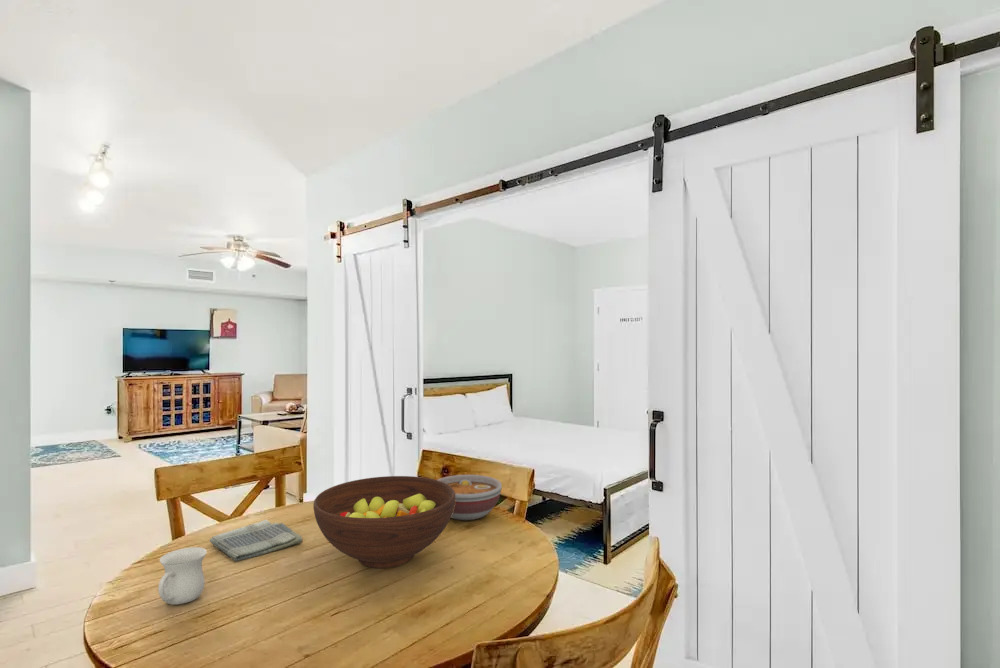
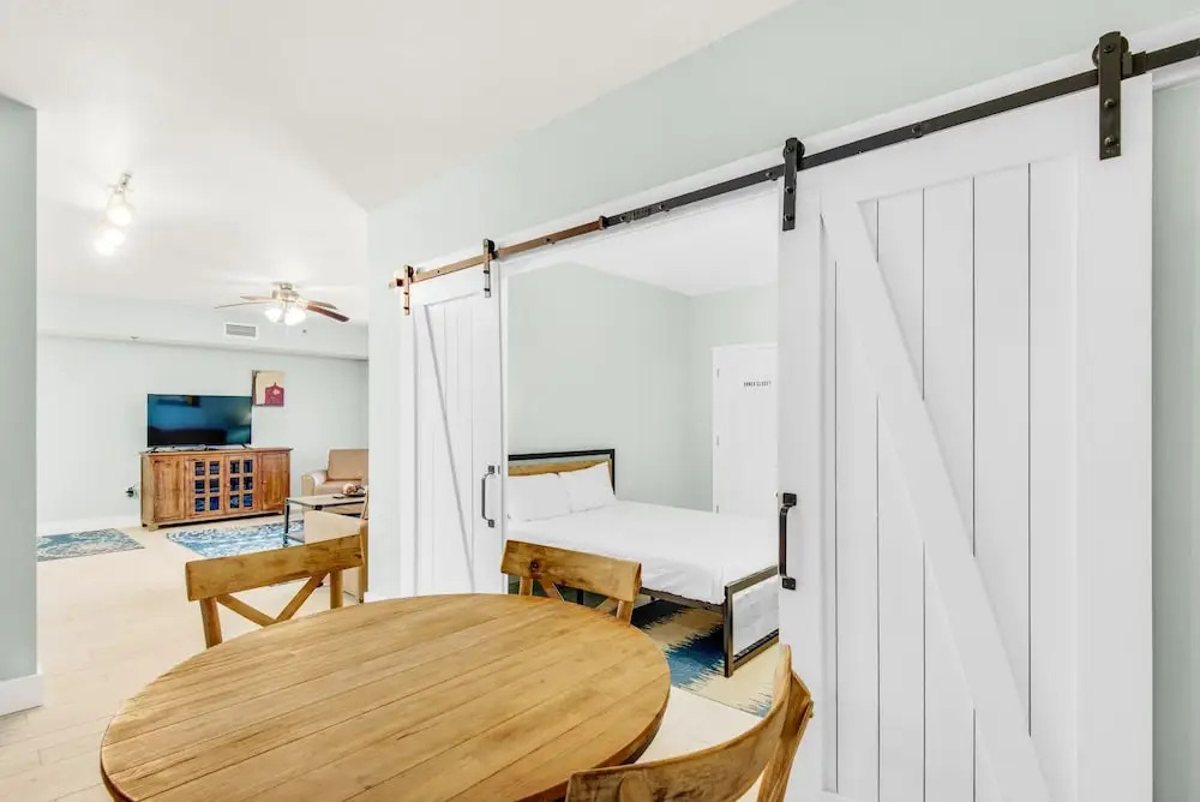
- dish towel [209,518,304,562]
- bowl [437,474,503,521]
- mug [157,546,208,606]
- fruit bowl [312,475,456,569]
